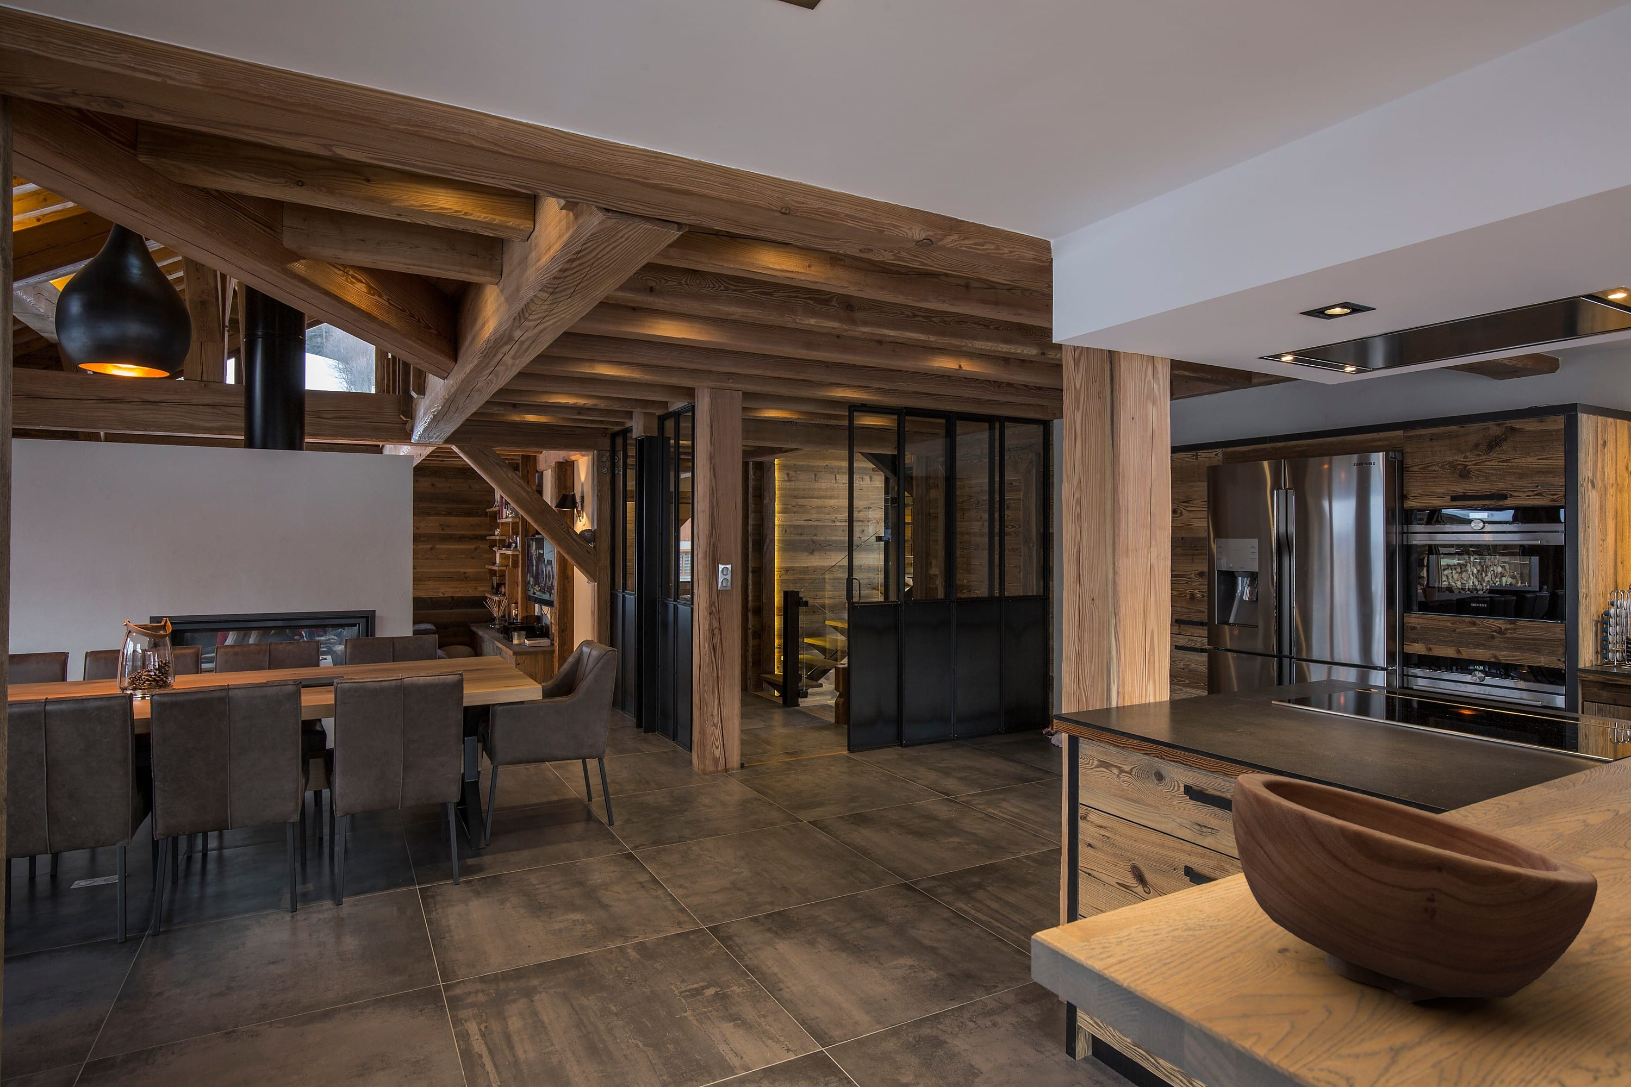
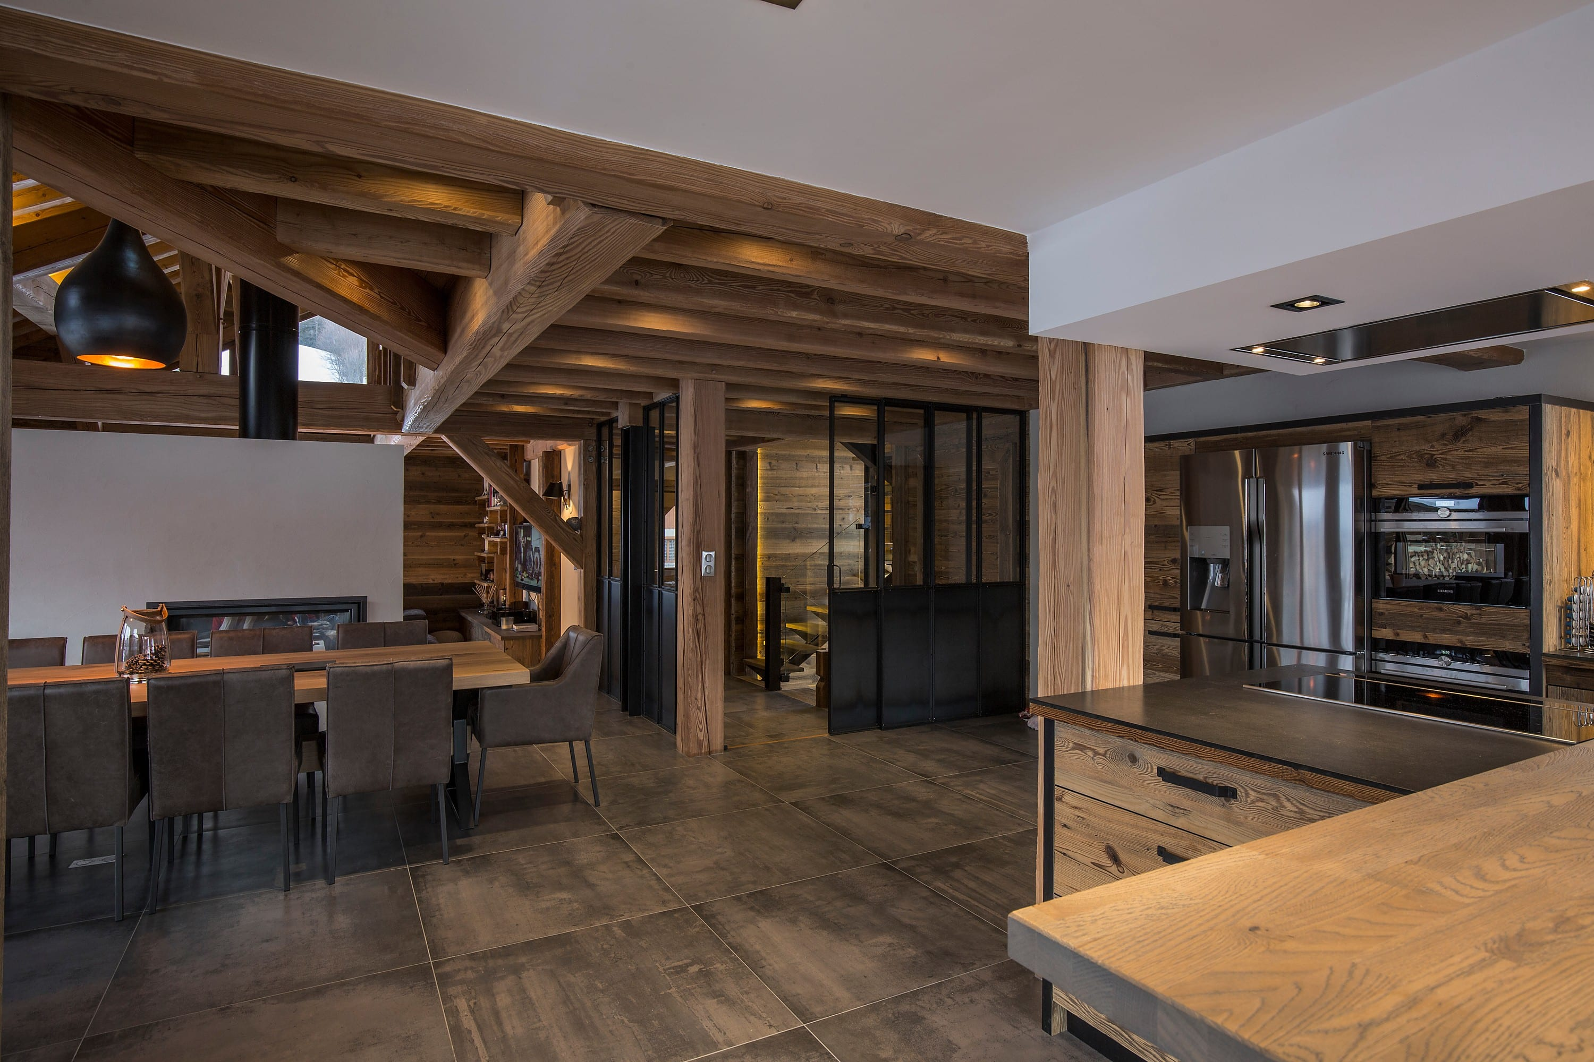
- wooden bowl [1232,774,1598,1003]
